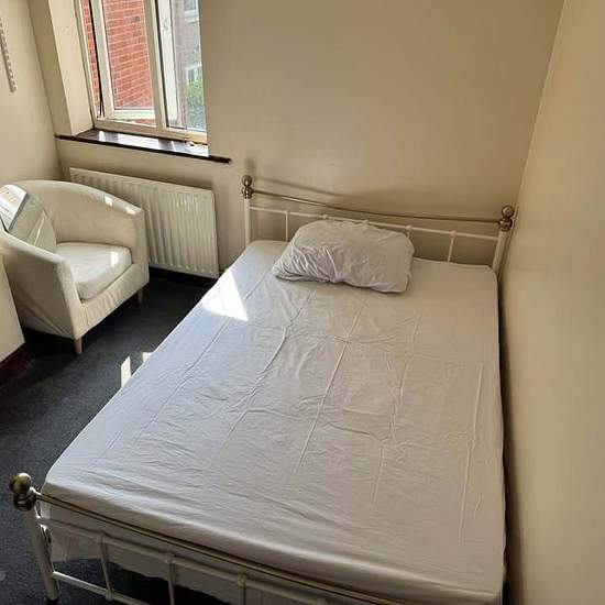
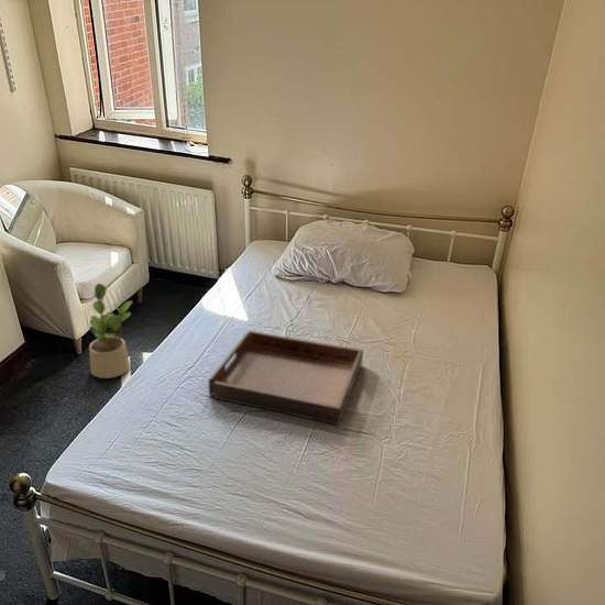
+ potted plant [88,283,133,380]
+ serving tray [207,330,364,426]
